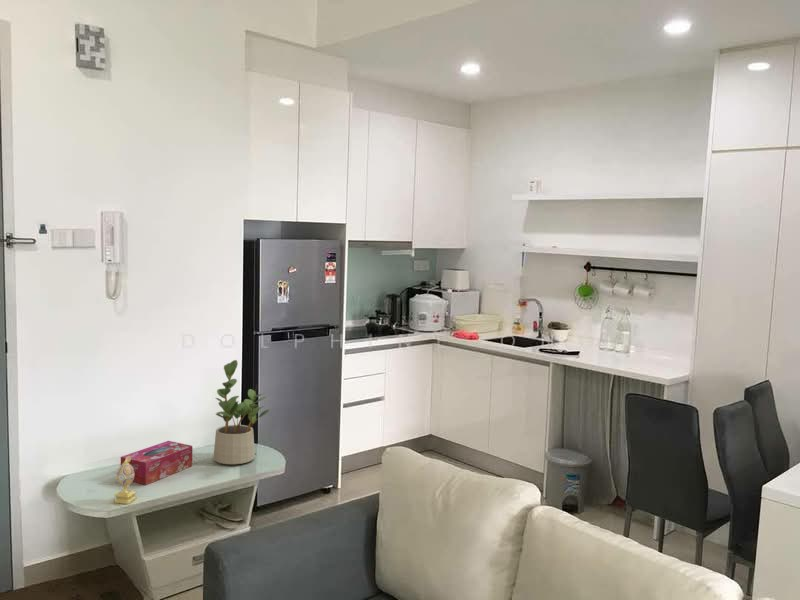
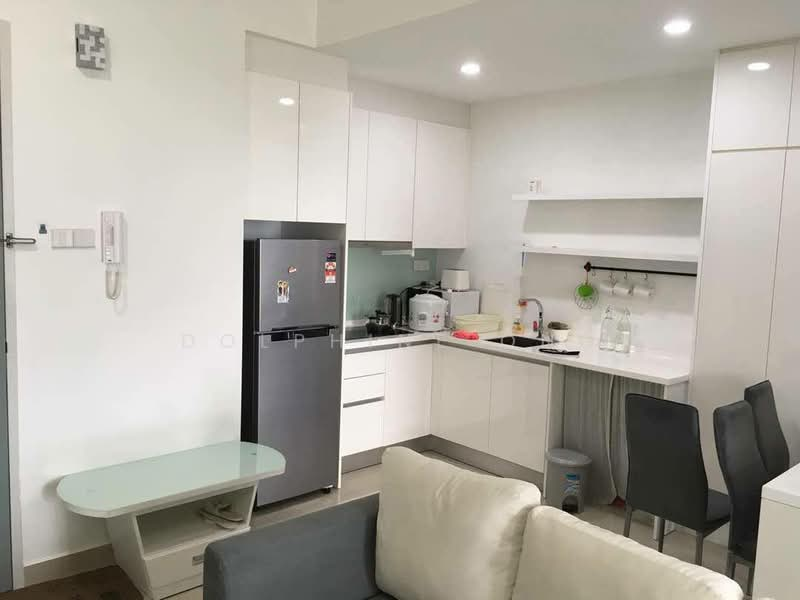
- tissue box [120,440,193,486]
- decorative egg [113,456,137,505]
- potted plant [212,359,270,465]
